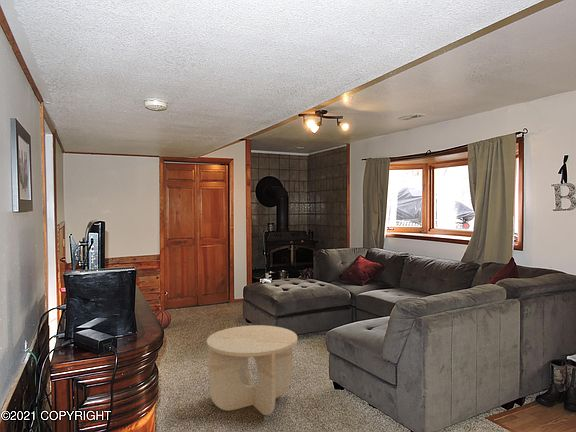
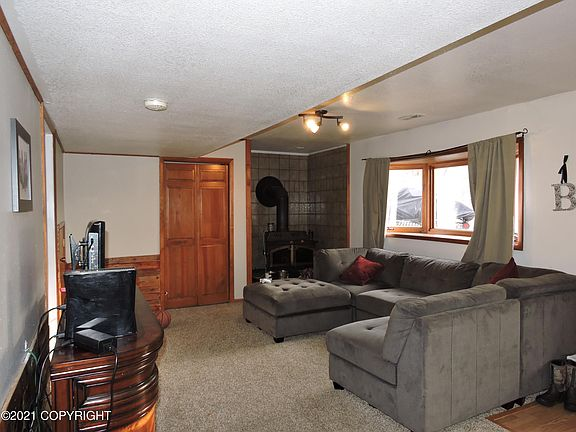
- side table [206,324,298,416]
